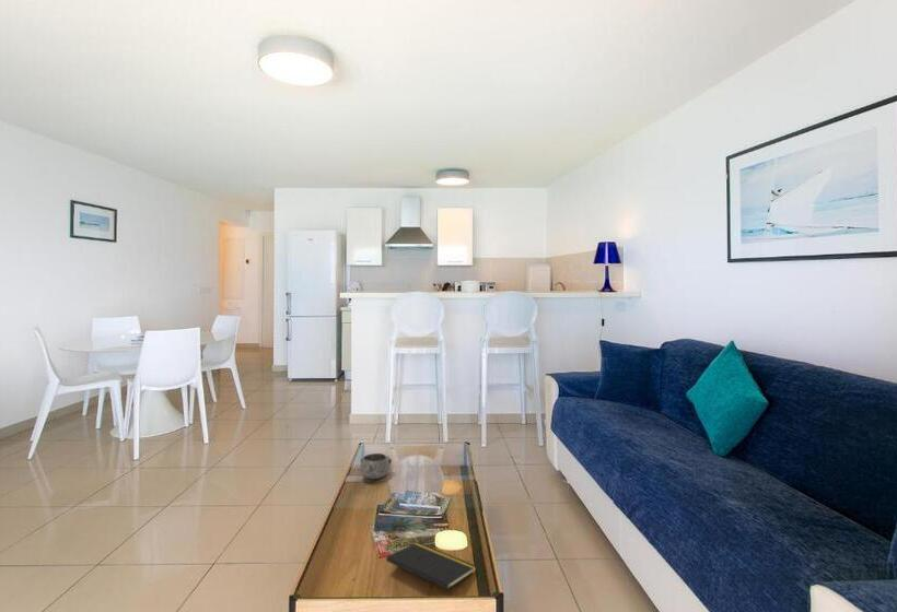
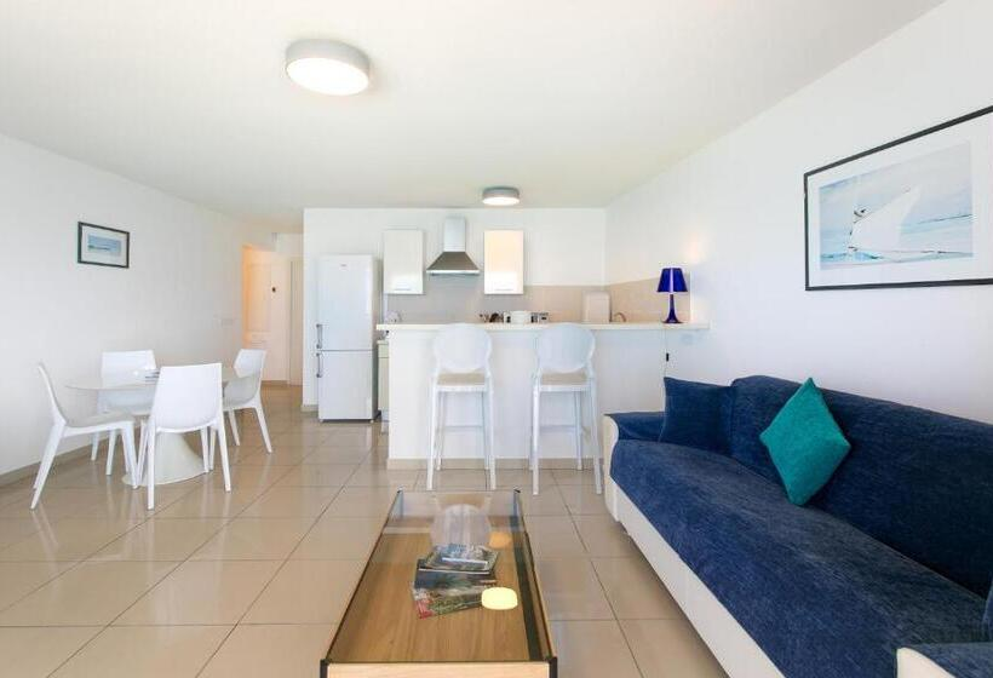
- decorative bowl [359,452,393,480]
- notepad [385,541,477,598]
